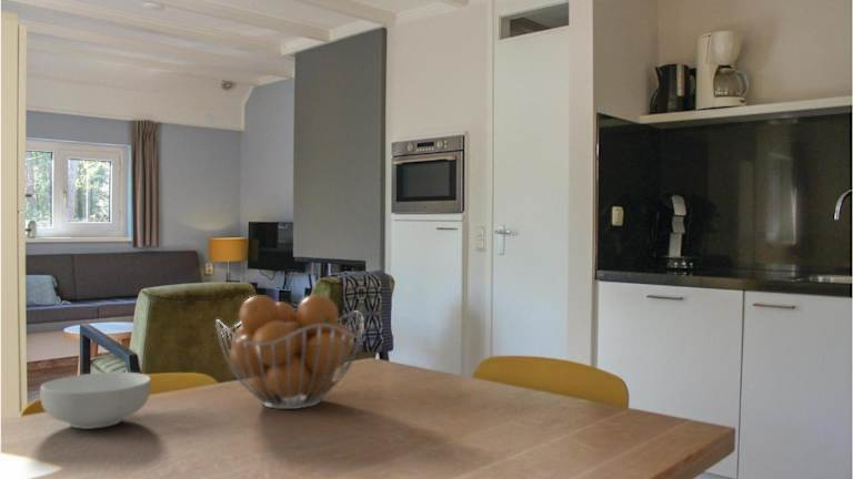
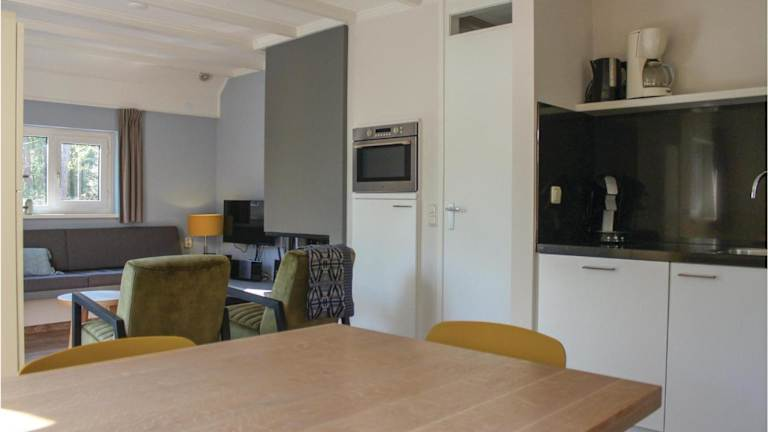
- cereal bowl [39,371,152,430]
- fruit basket [214,294,365,410]
